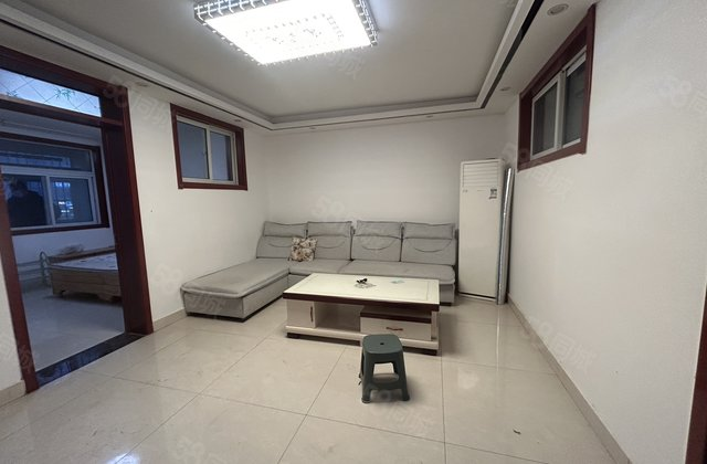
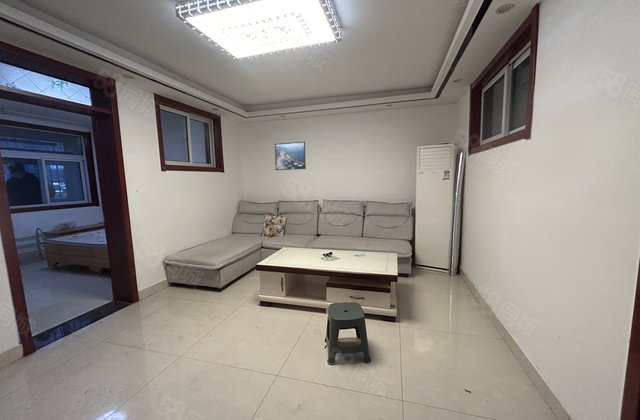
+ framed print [274,141,307,171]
